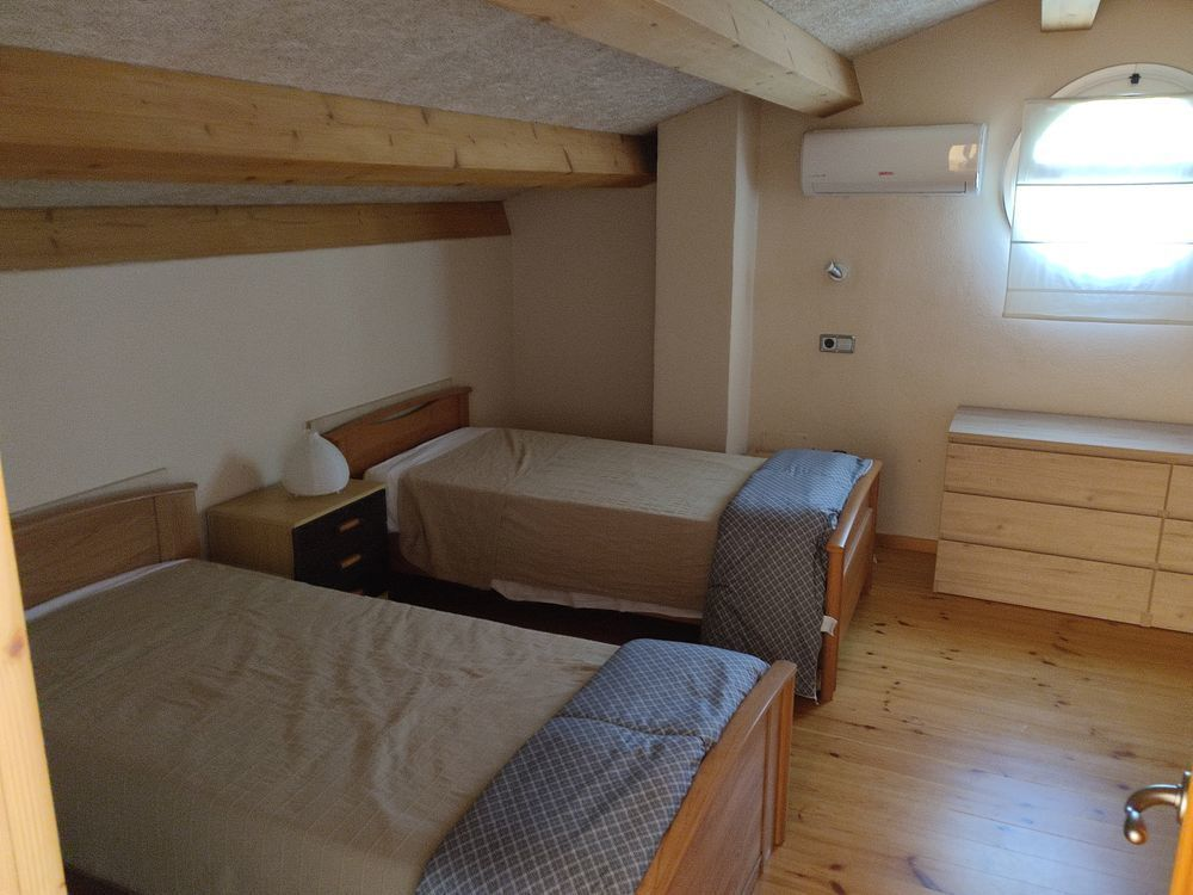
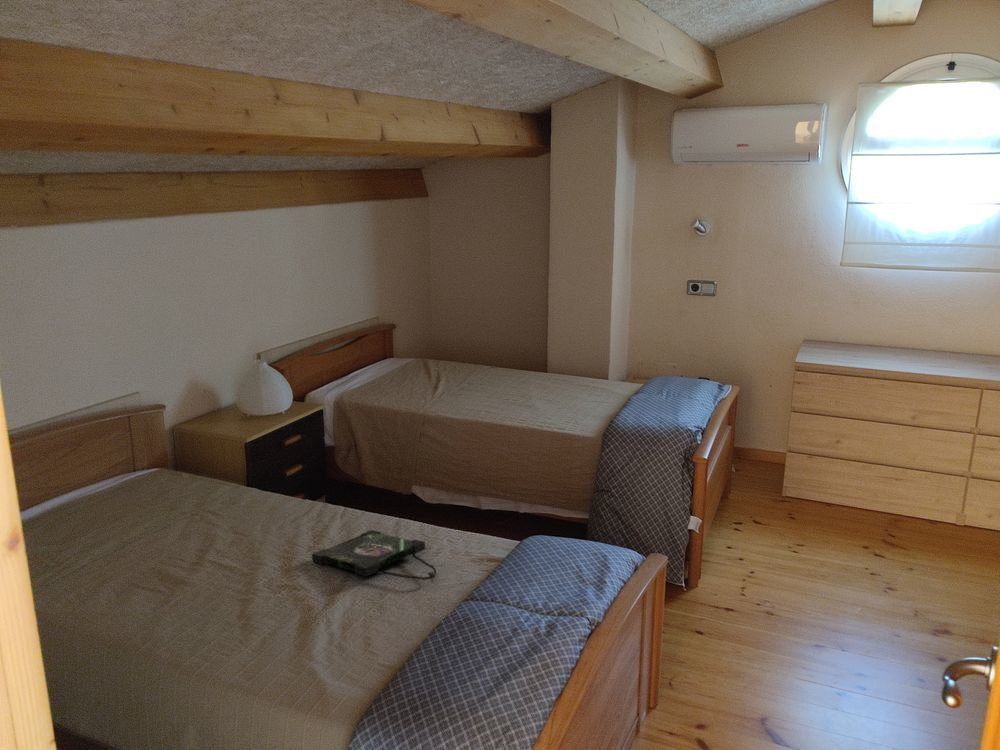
+ photo frame [311,529,437,584]
